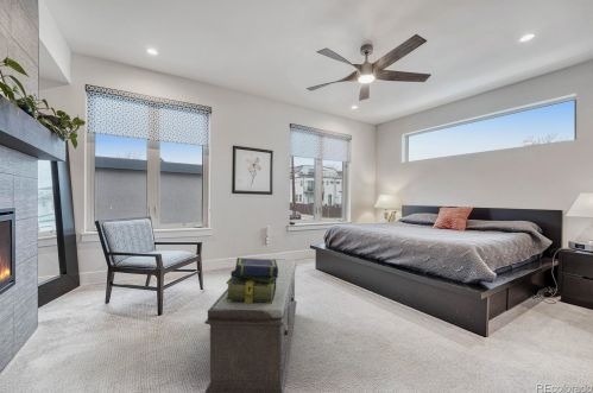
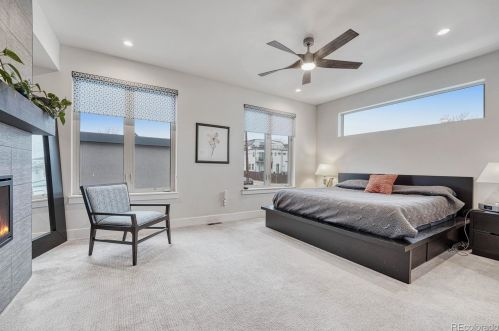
- stack of books [225,256,279,304]
- bench [203,258,298,393]
